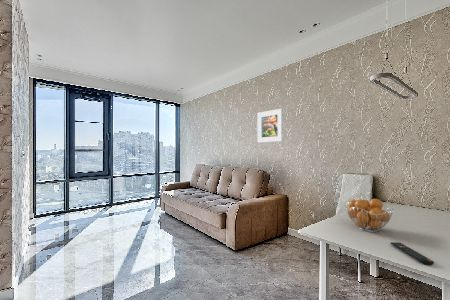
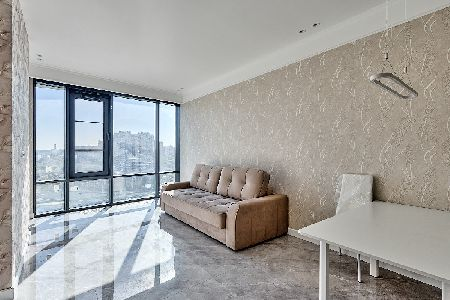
- remote control [389,241,435,266]
- fruit basket [344,198,394,233]
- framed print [257,108,283,143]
